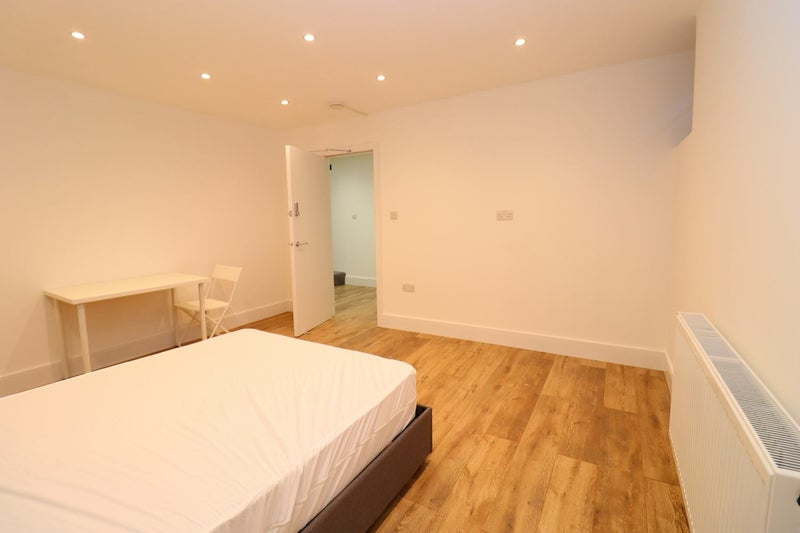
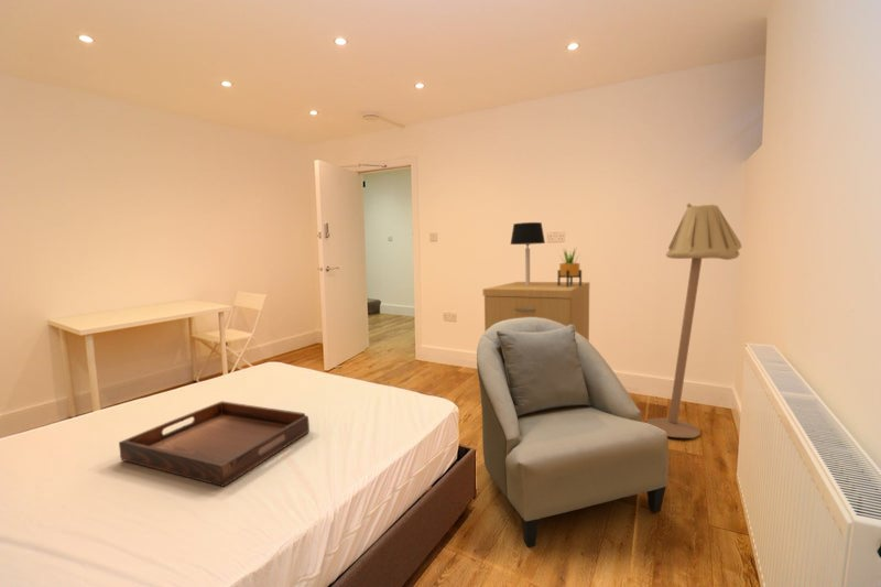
+ serving tray [118,400,311,488]
+ storage cabinet [481,281,590,343]
+ potted plant [557,248,583,286]
+ floor lamp [645,203,742,439]
+ armchair [476,317,670,548]
+ table lamp [509,221,546,285]
